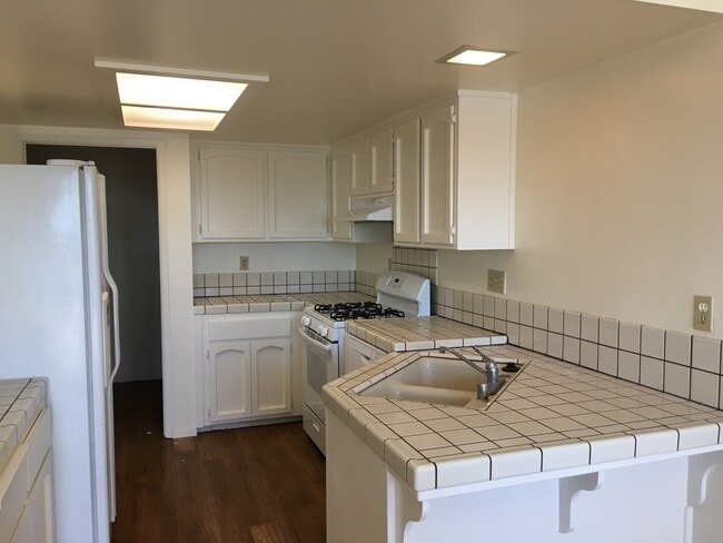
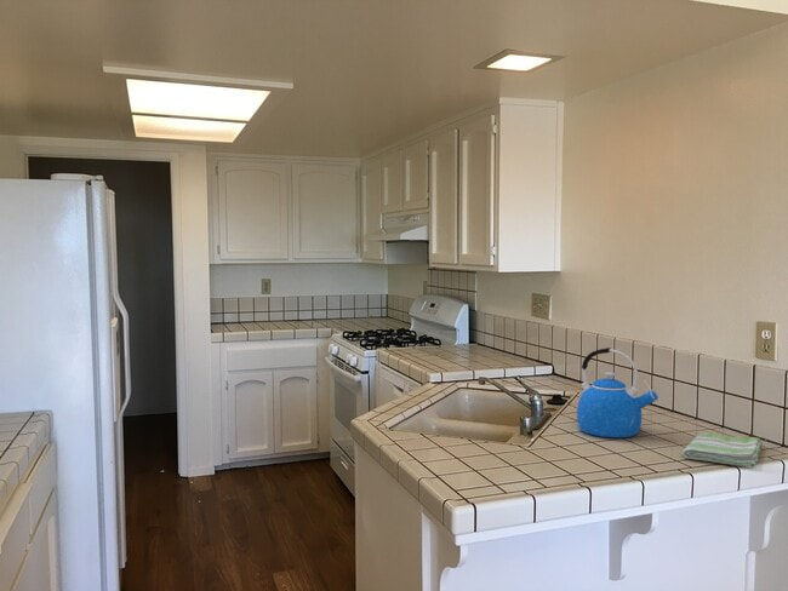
+ kettle [576,346,659,438]
+ dish towel [681,431,764,469]
